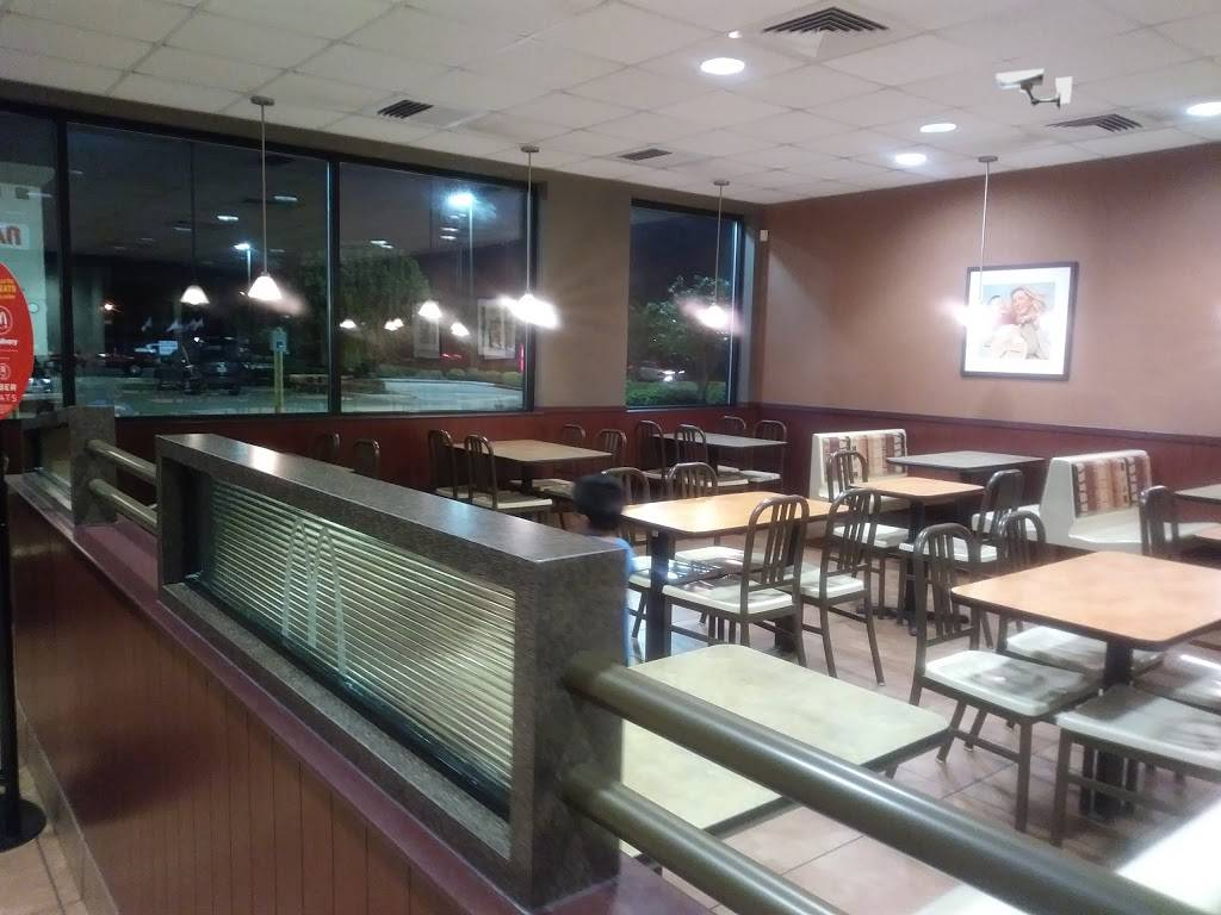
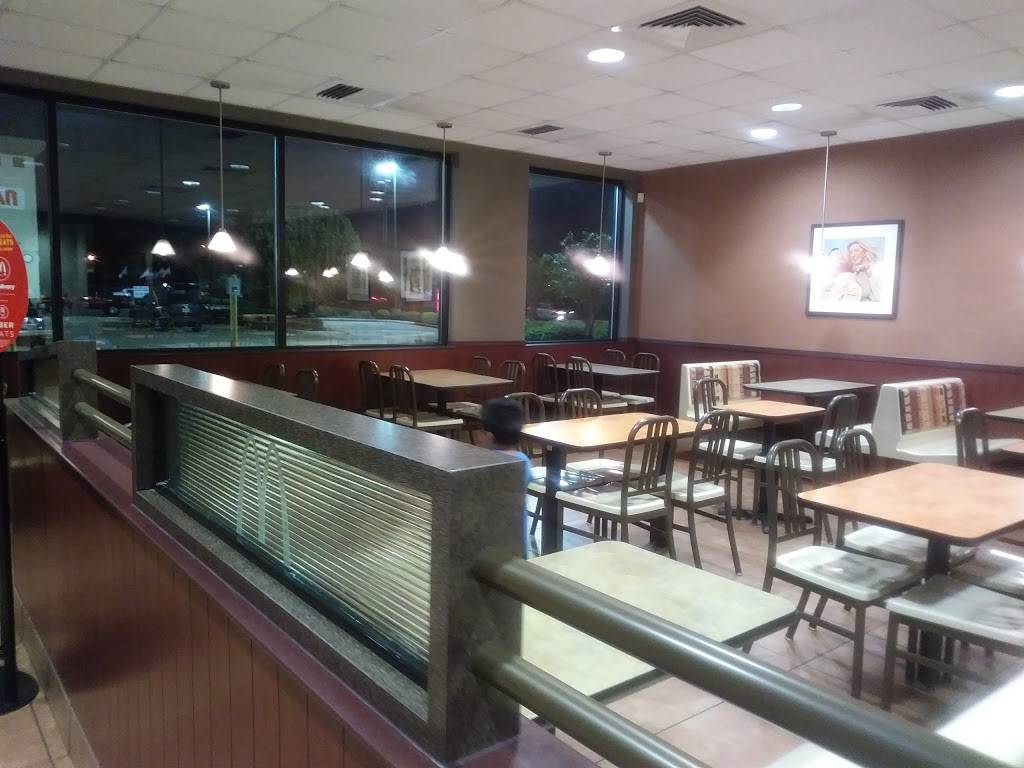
- security camera [994,68,1073,111]
